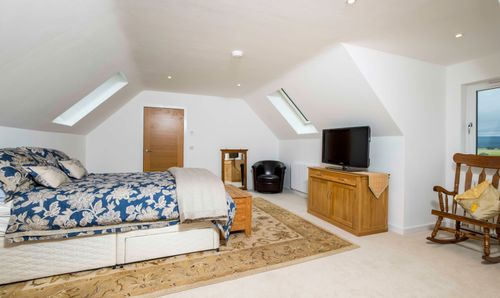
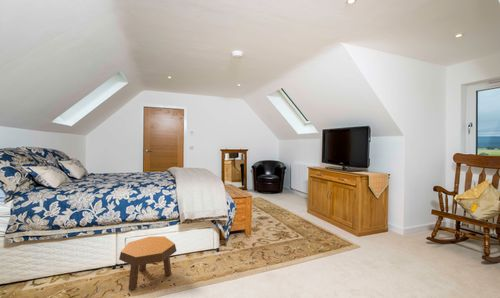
+ footstool [118,235,177,291]
